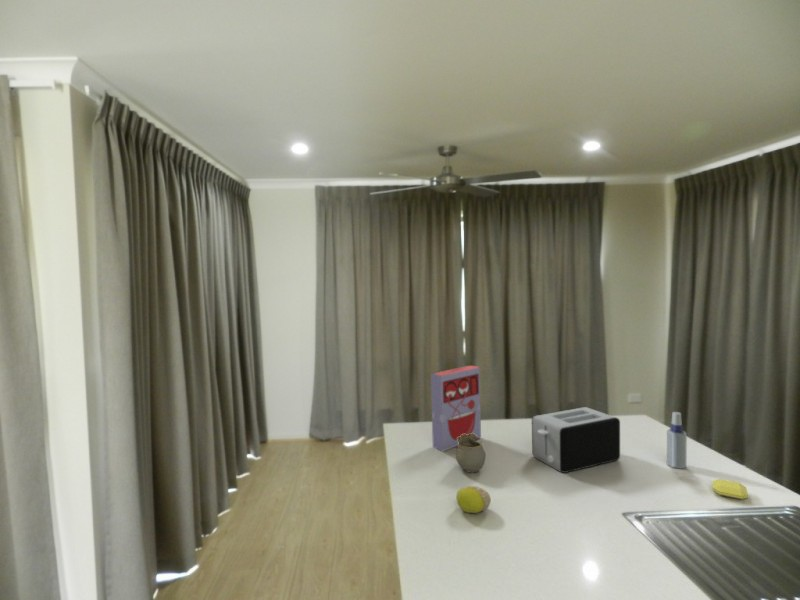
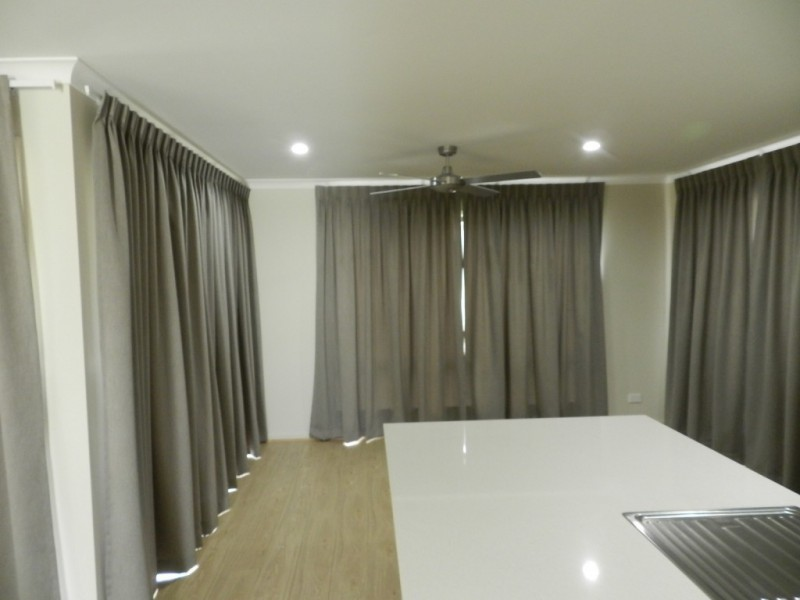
- mug [455,433,487,474]
- cereal box [430,365,482,452]
- spray bottle [666,411,688,469]
- toaster [531,406,621,474]
- fruit [455,485,492,514]
- soap bar [711,478,749,500]
